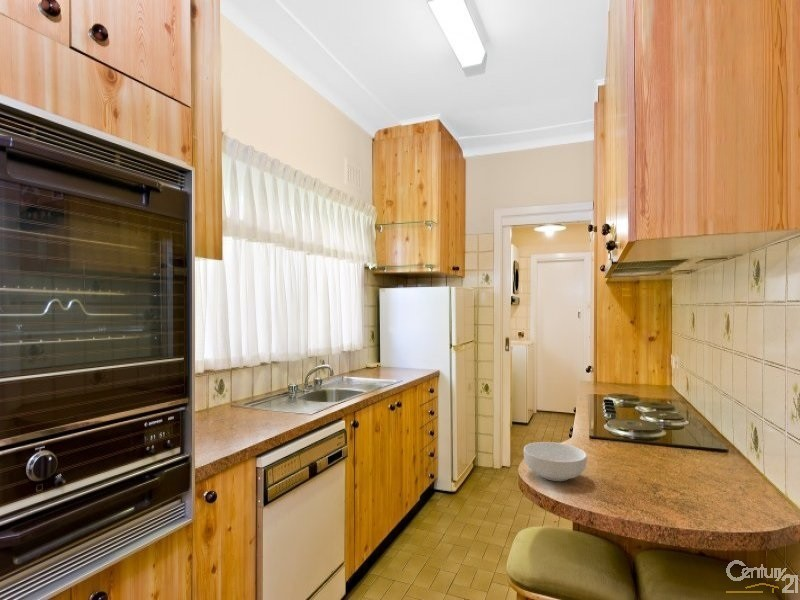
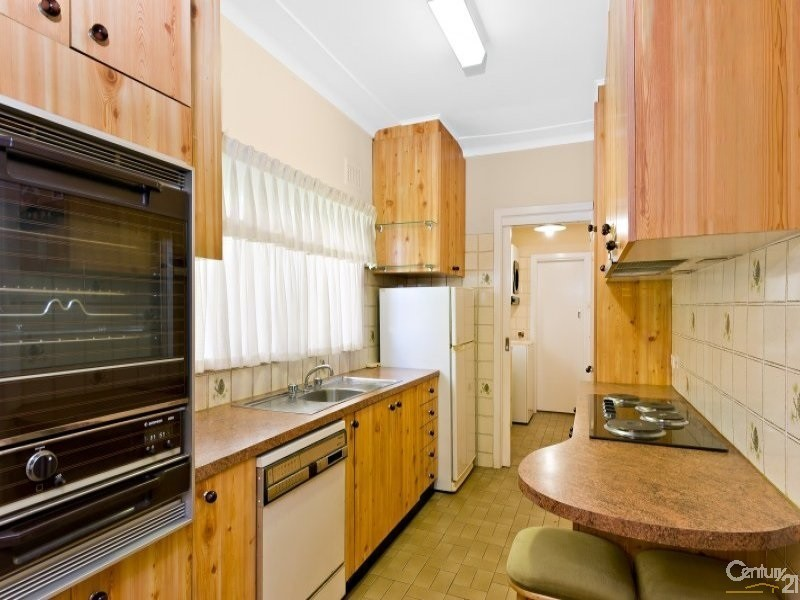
- cereal bowl [523,441,588,482]
